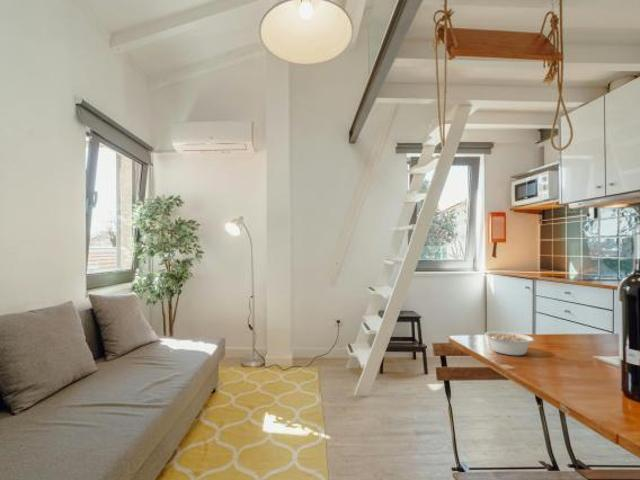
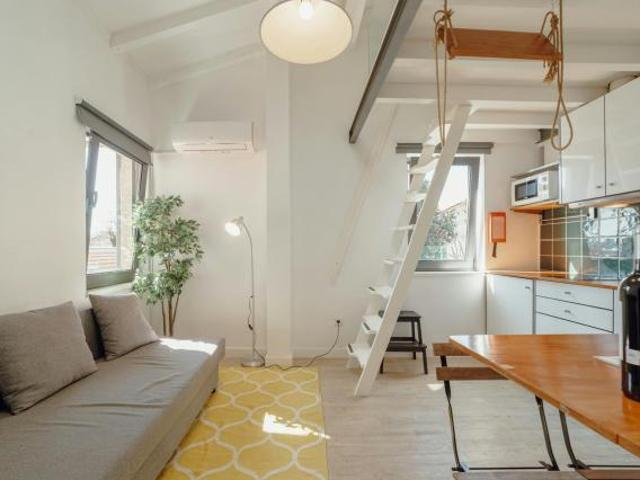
- legume [484,330,537,356]
